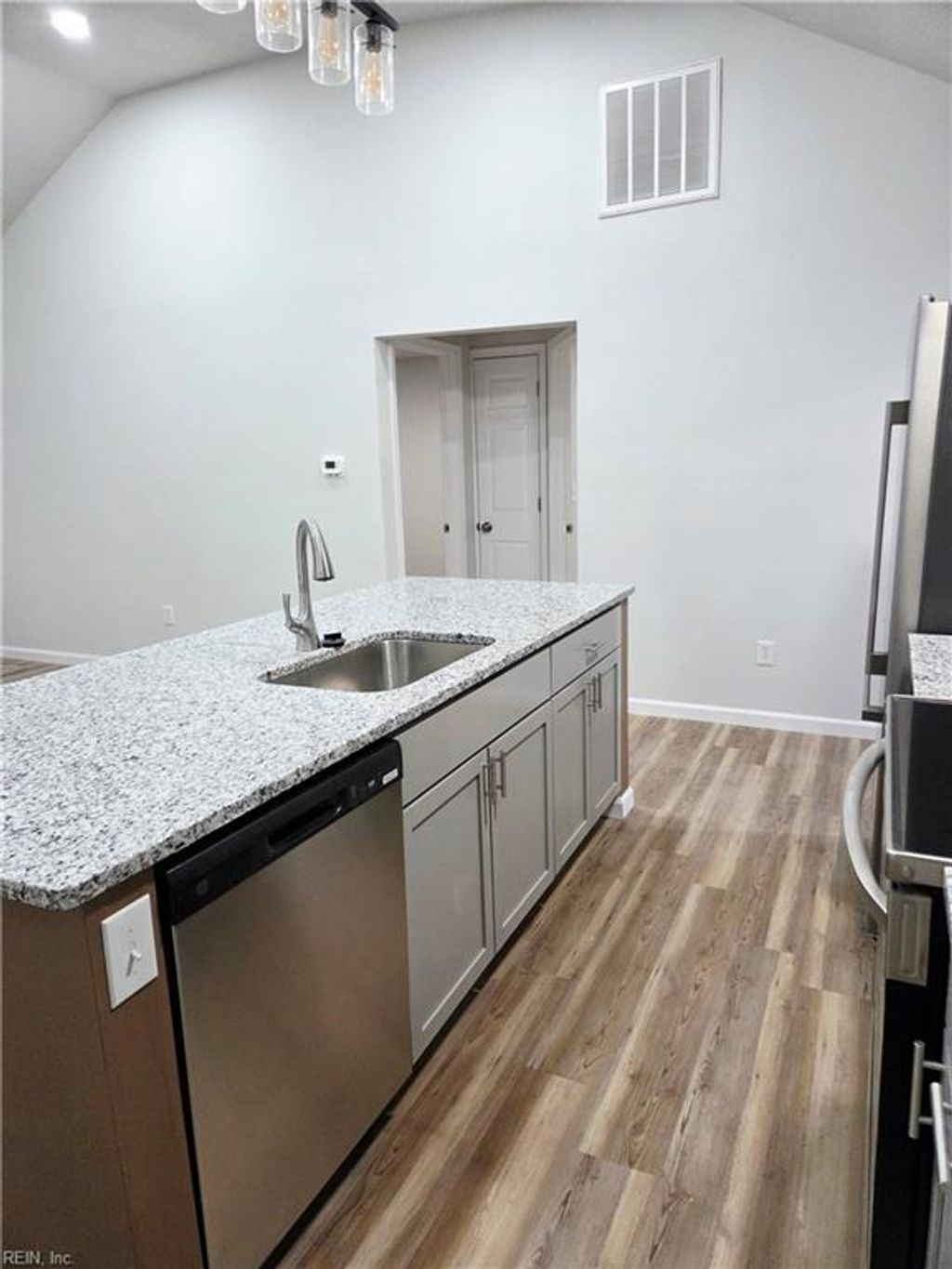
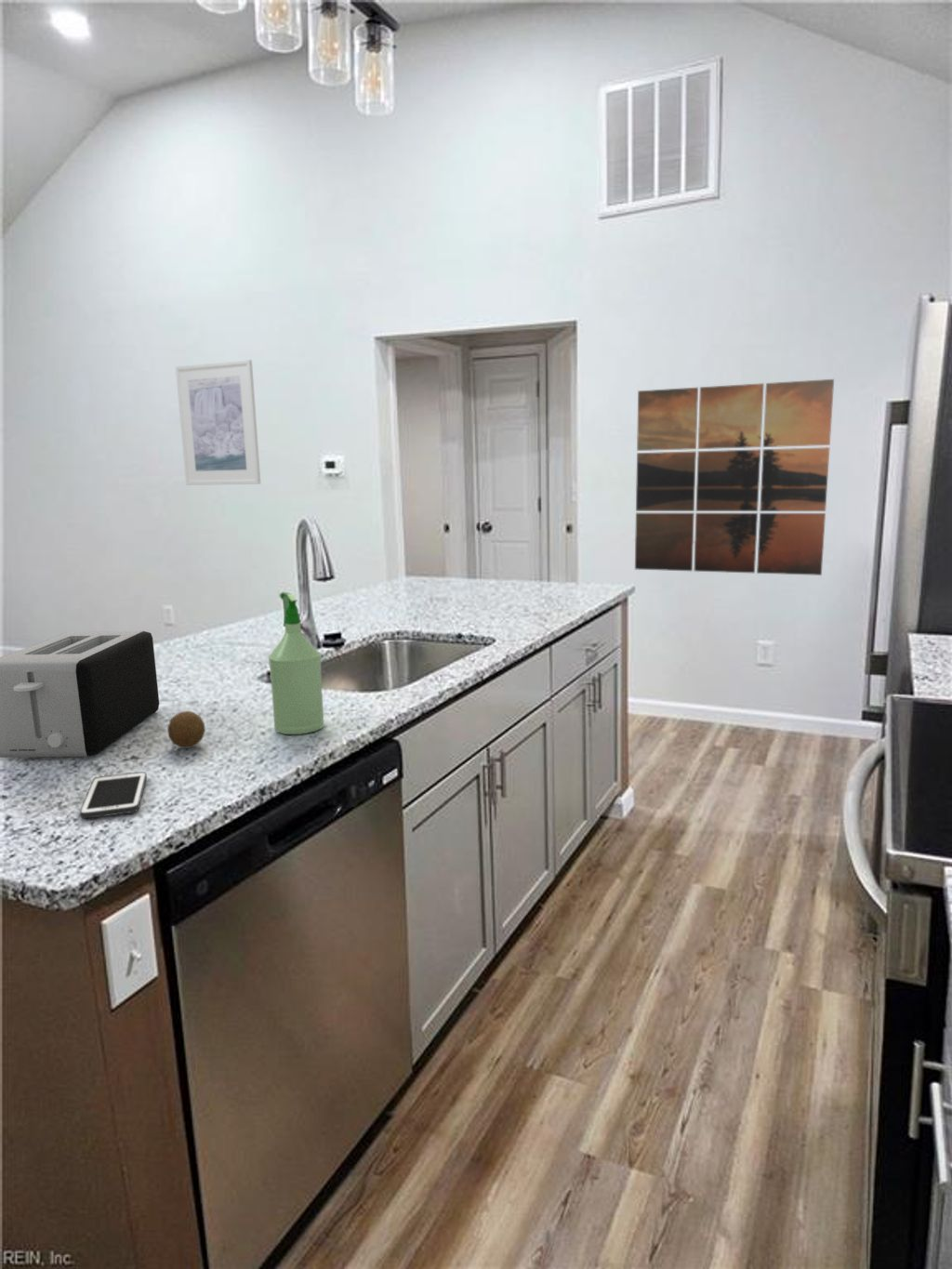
+ spray bottle [268,591,324,735]
+ cell phone [79,771,148,819]
+ fruit [166,710,206,749]
+ toaster [0,630,160,759]
+ wall art [634,378,835,576]
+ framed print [175,359,261,486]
